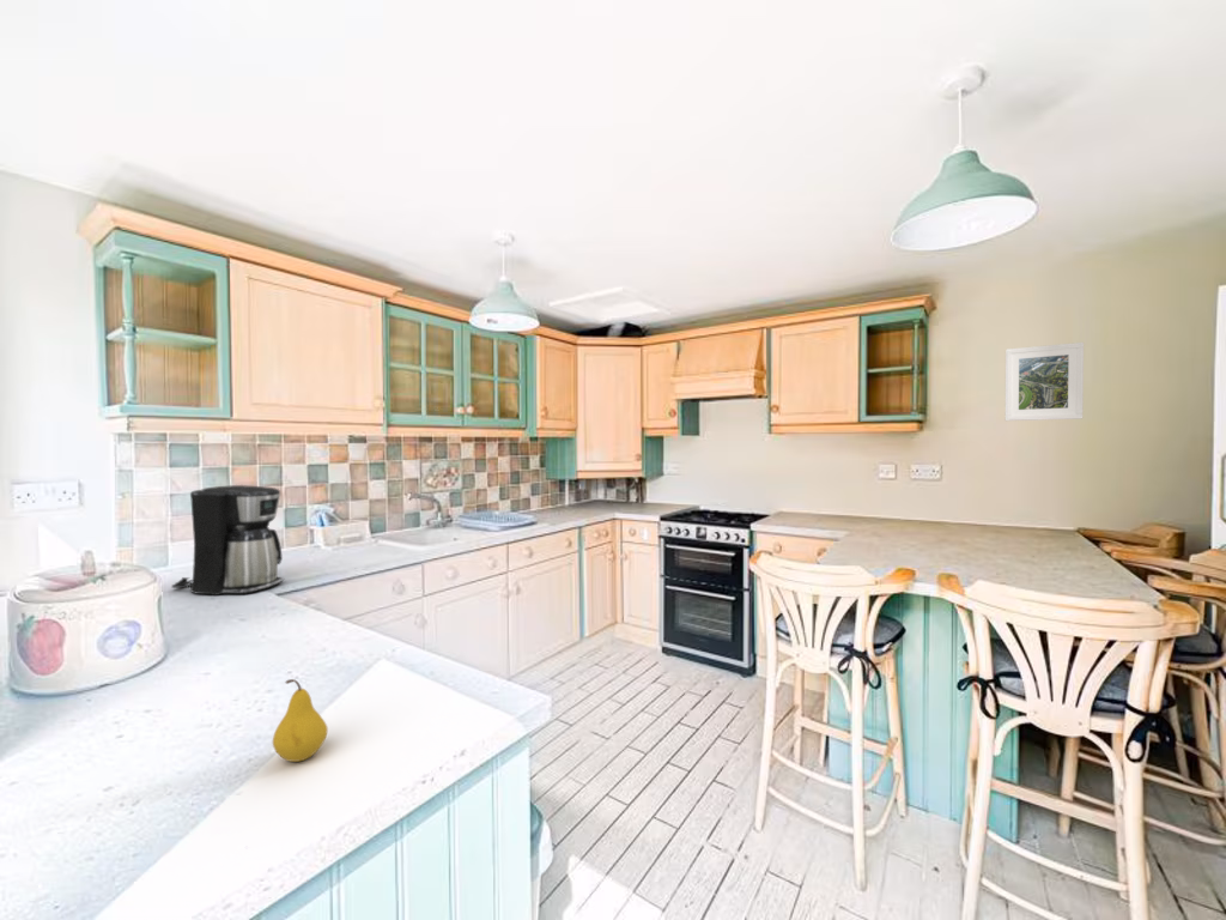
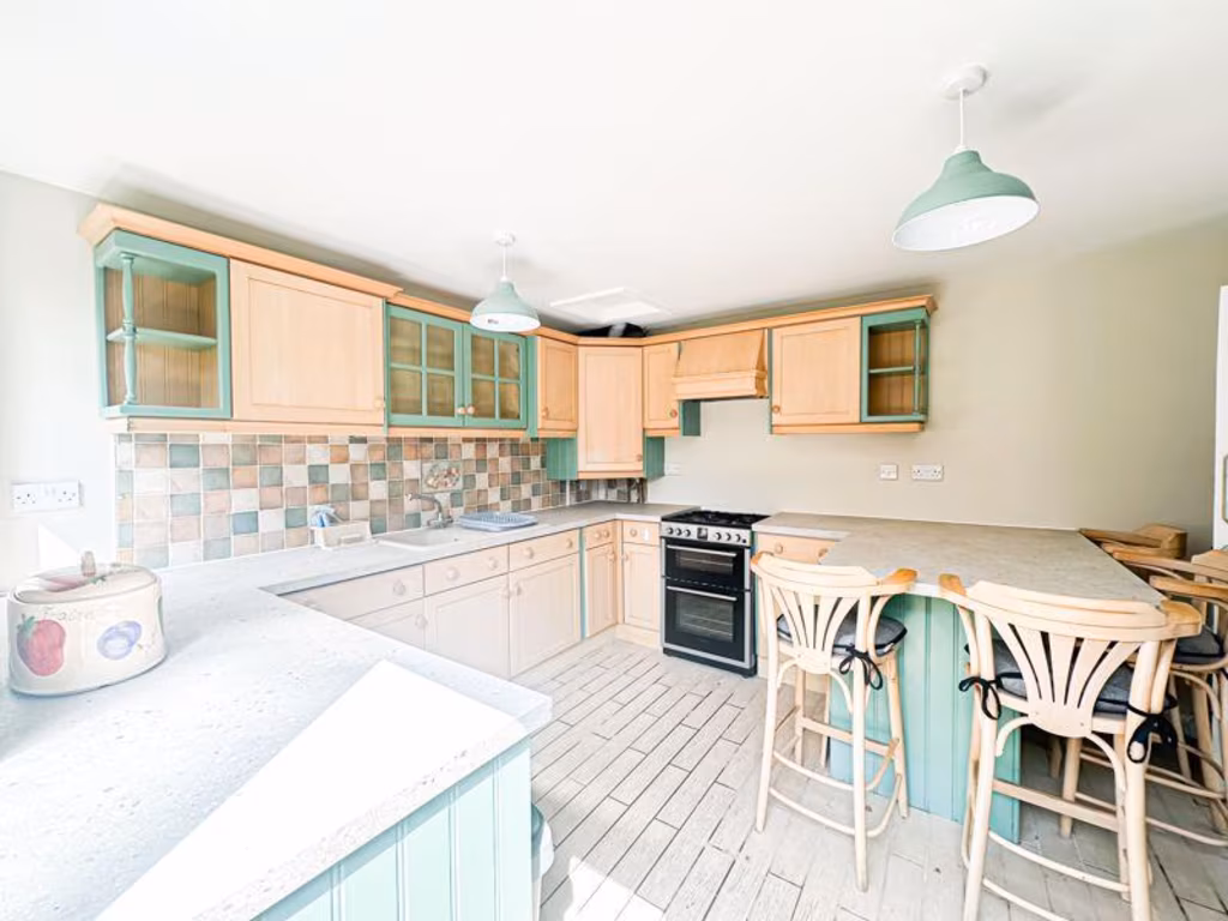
- fruit [272,678,329,763]
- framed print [1003,341,1085,422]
- coffee maker [170,484,285,597]
